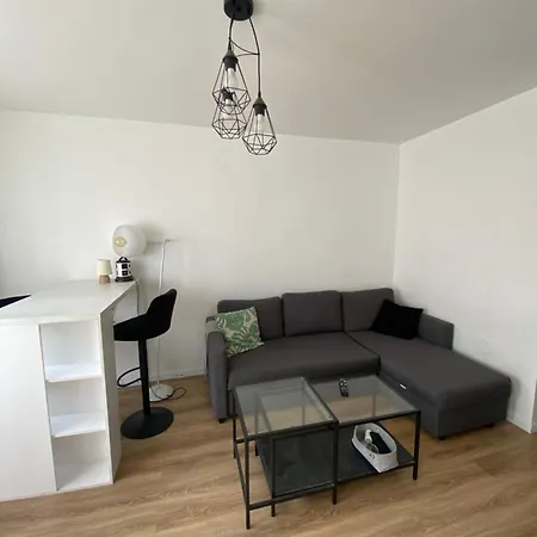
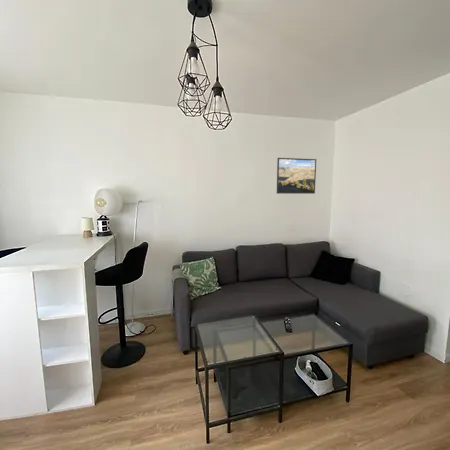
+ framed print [276,157,317,195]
